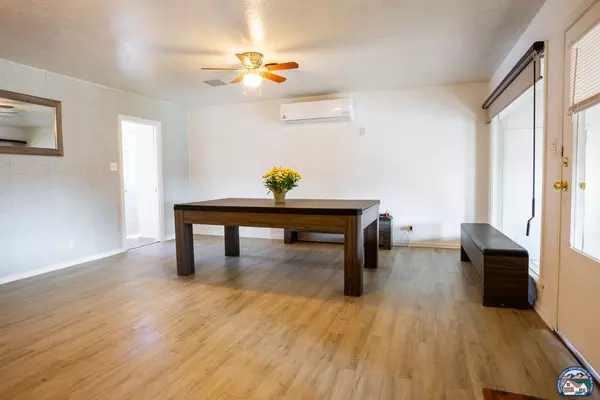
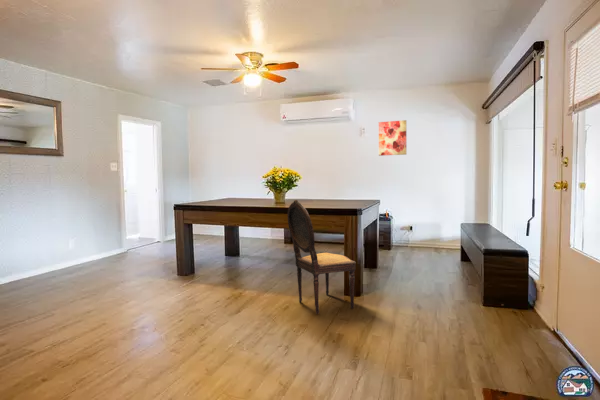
+ dining chair [287,199,357,315]
+ wall art [378,119,407,157]
